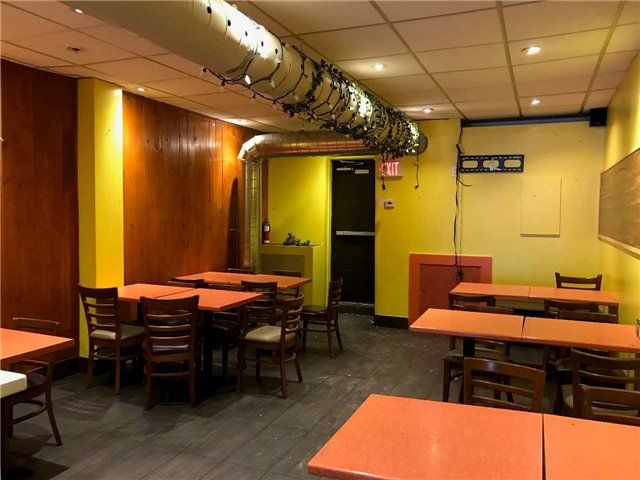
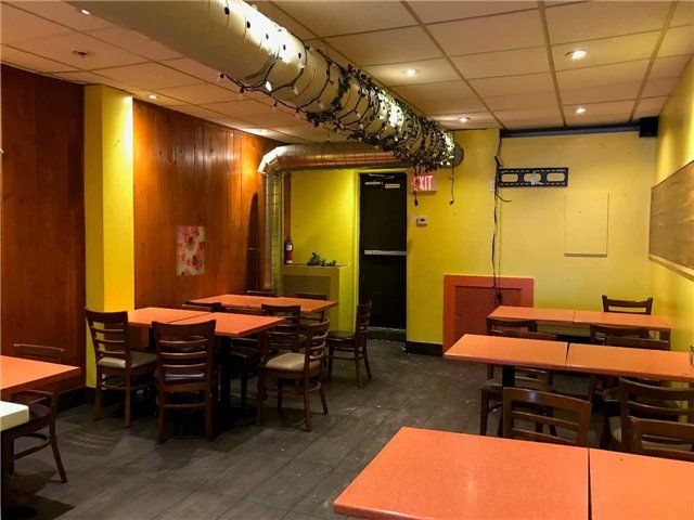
+ wall art [176,224,206,277]
